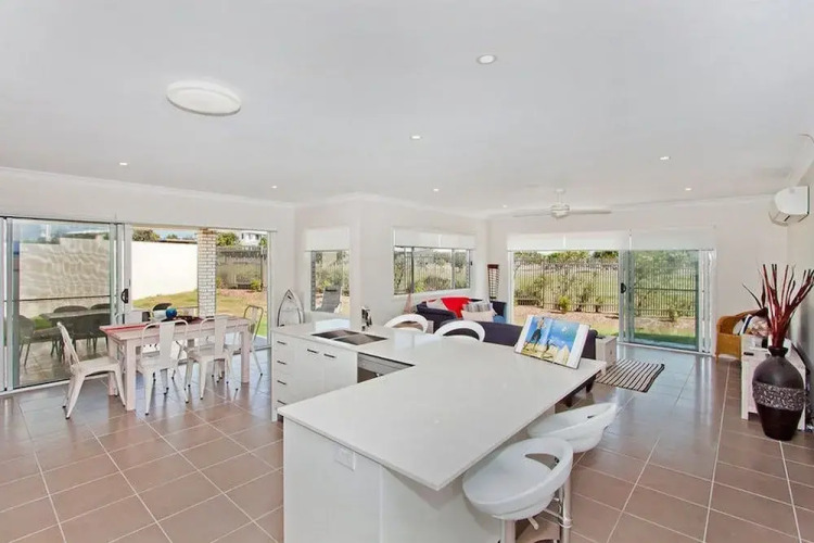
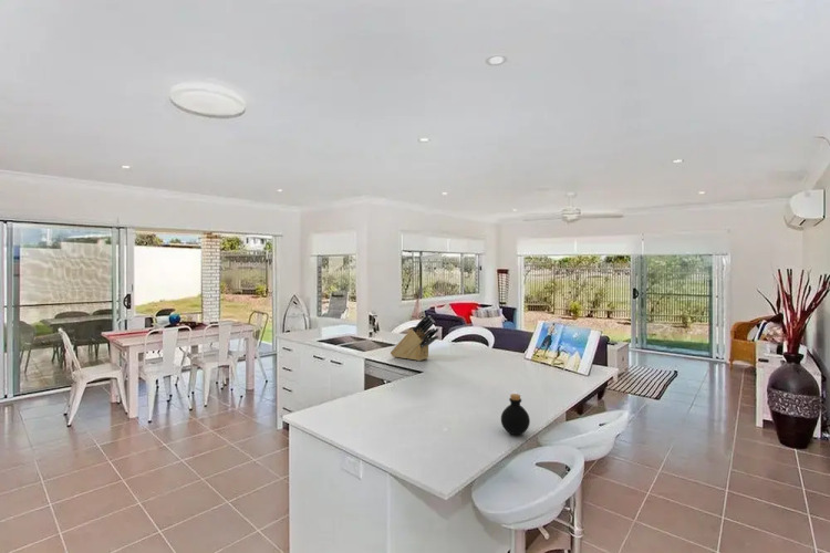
+ knife block [390,314,440,362]
+ bottle [500,393,531,436]
